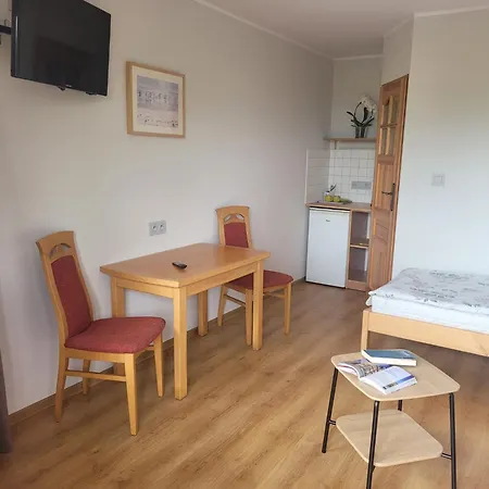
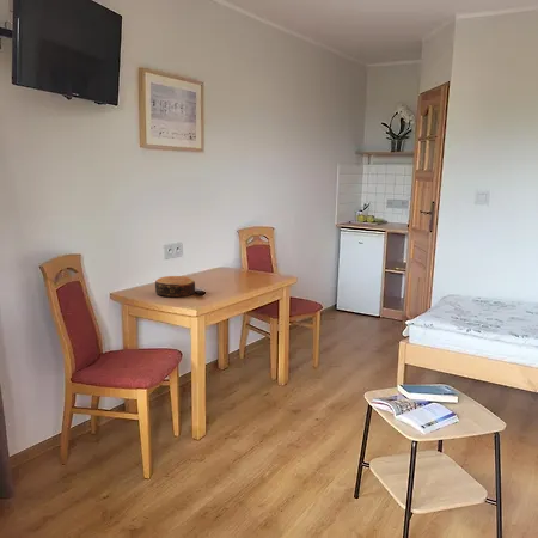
+ bowl [154,275,196,298]
